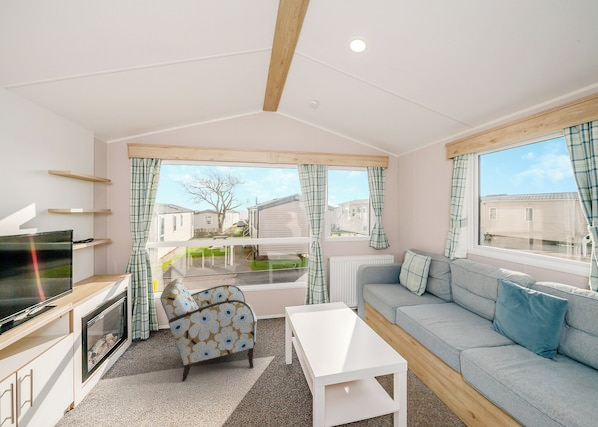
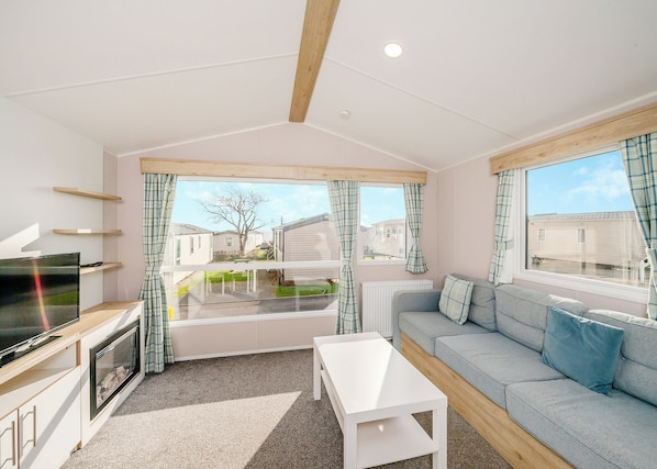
- armchair [159,278,258,382]
